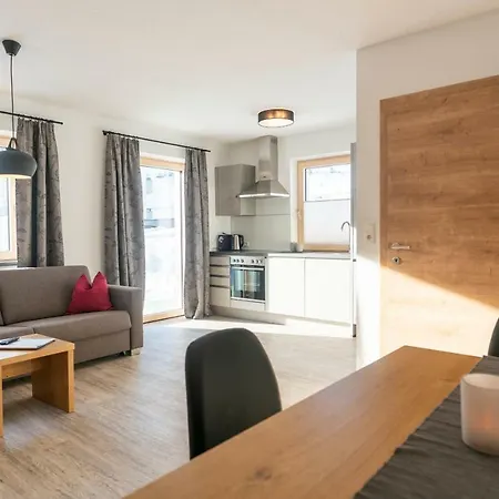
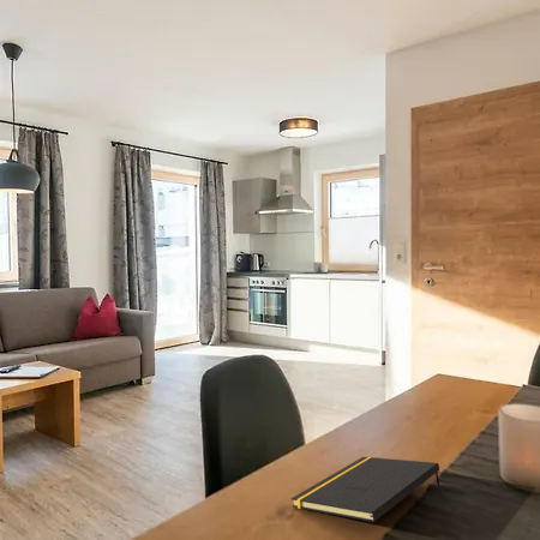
+ notepad [290,456,442,523]
